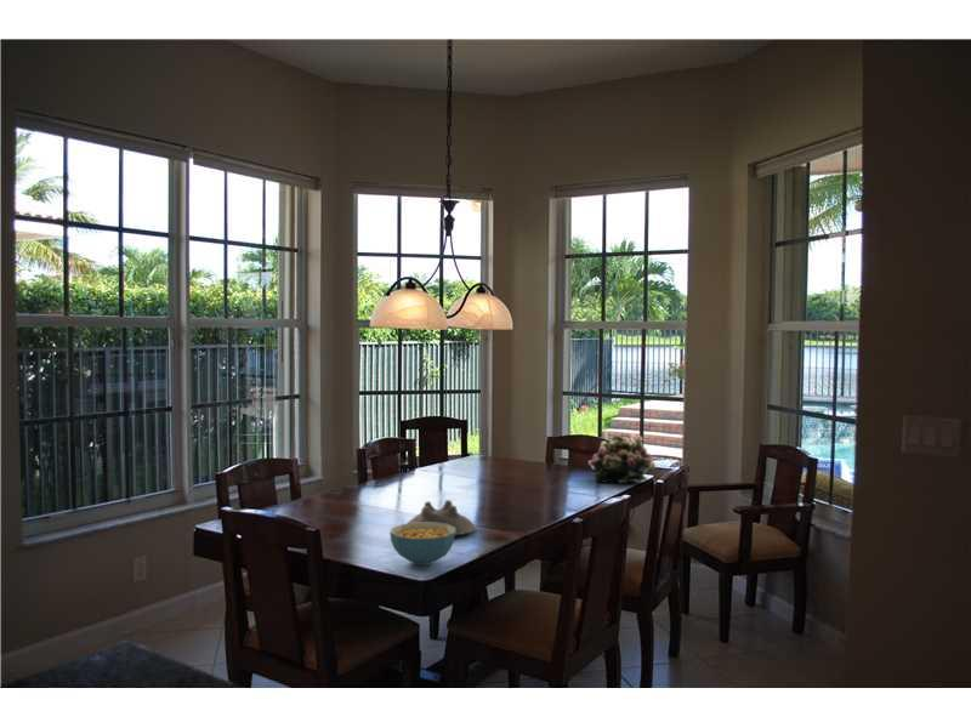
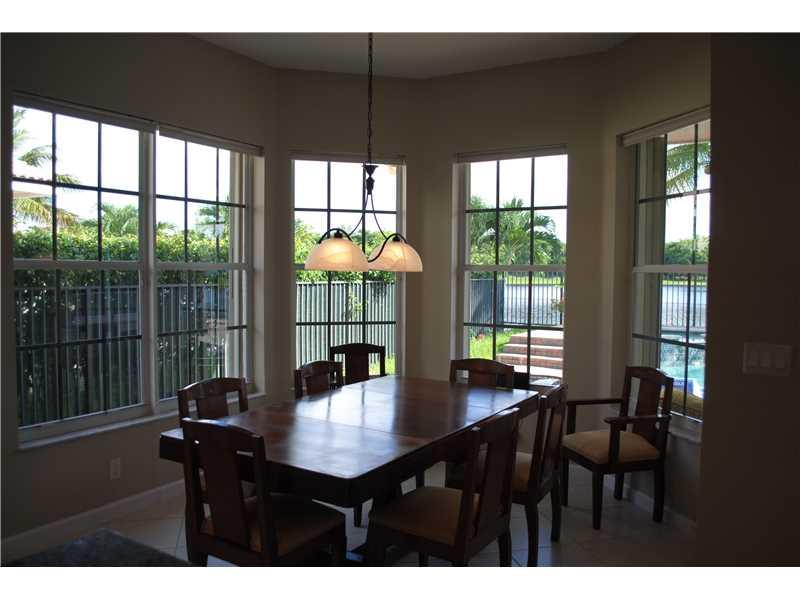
- cereal bowl [388,523,456,567]
- flower arrangement [587,434,657,484]
- bowl [405,499,477,536]
